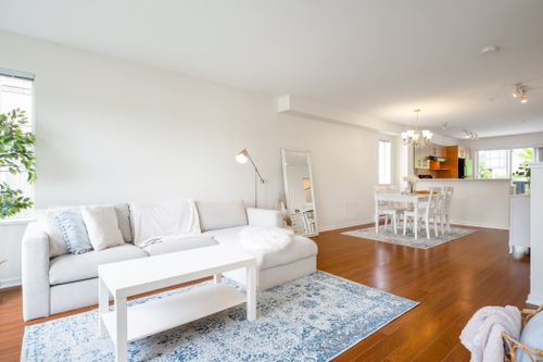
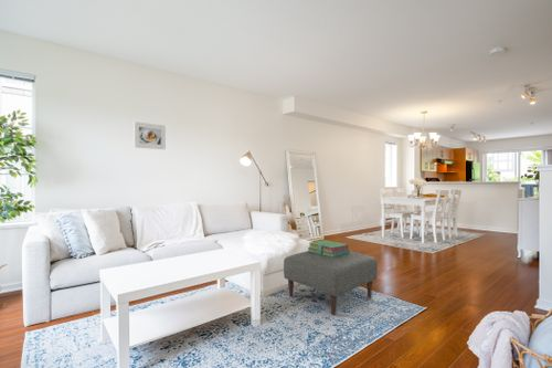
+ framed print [132,120,167,150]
+ ottoman [283,250,379,316]
+ stack of books [307,239,351,257]
